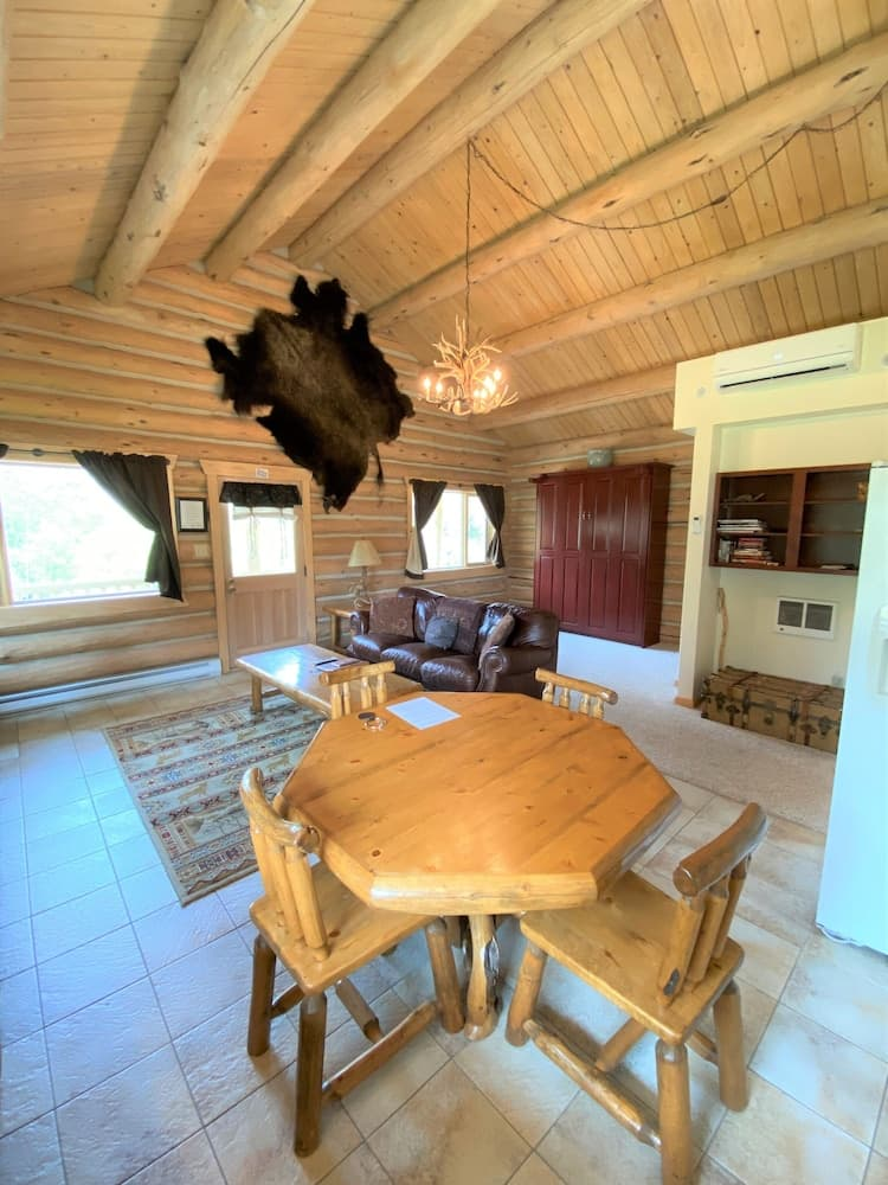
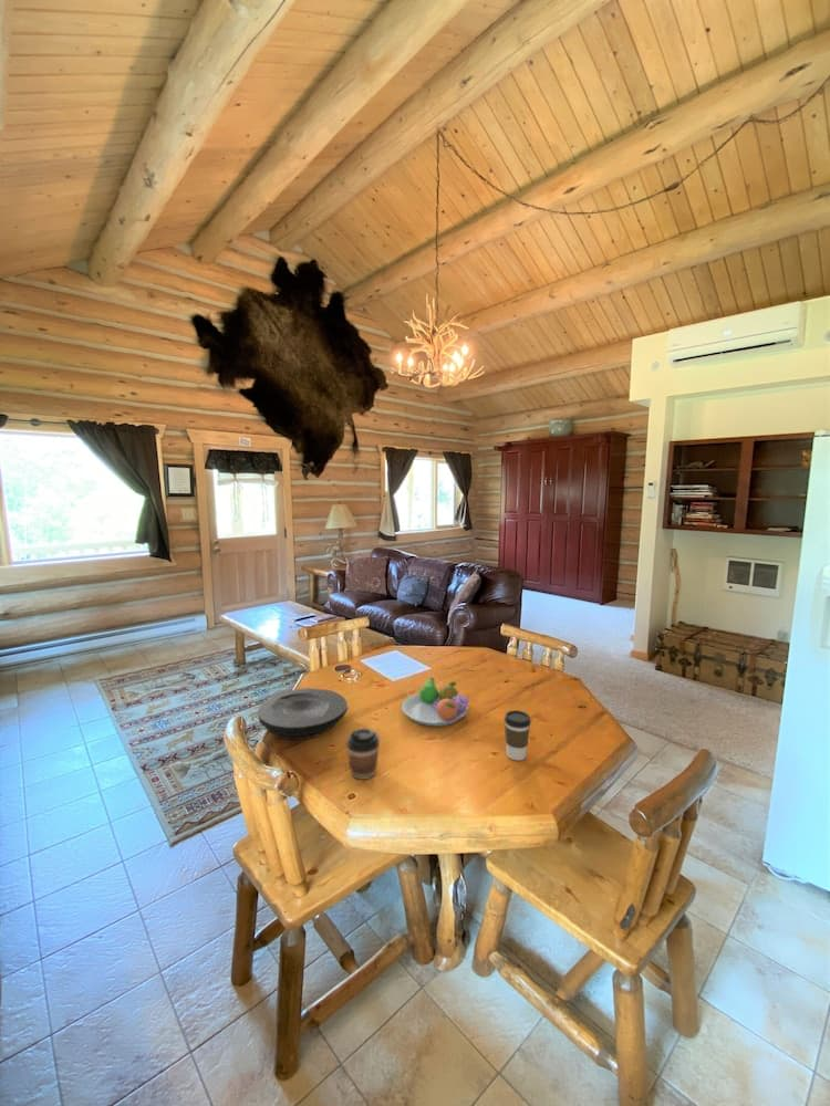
+ coffee cup [345,727,381,781]
+ plate [257,687,349,741]
+ fruit bowl [401,676,470,727]
+ coffee cup [504,709,532,761]
